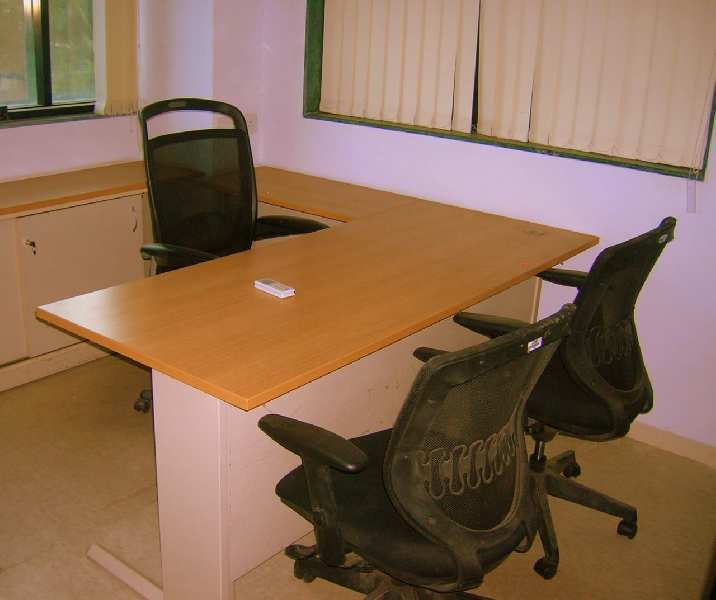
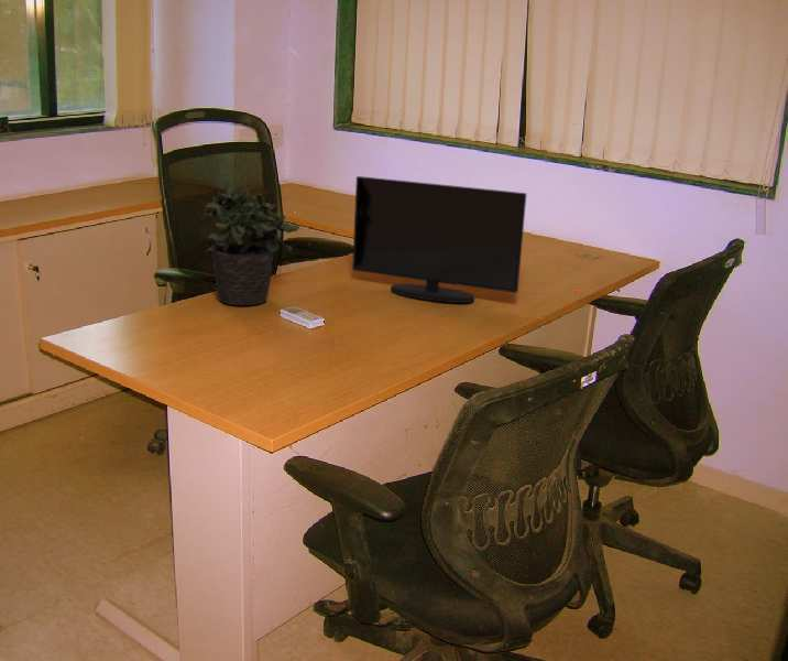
+ potted plant [203,181,300,306]
+ monitor [351,175,527,304]
